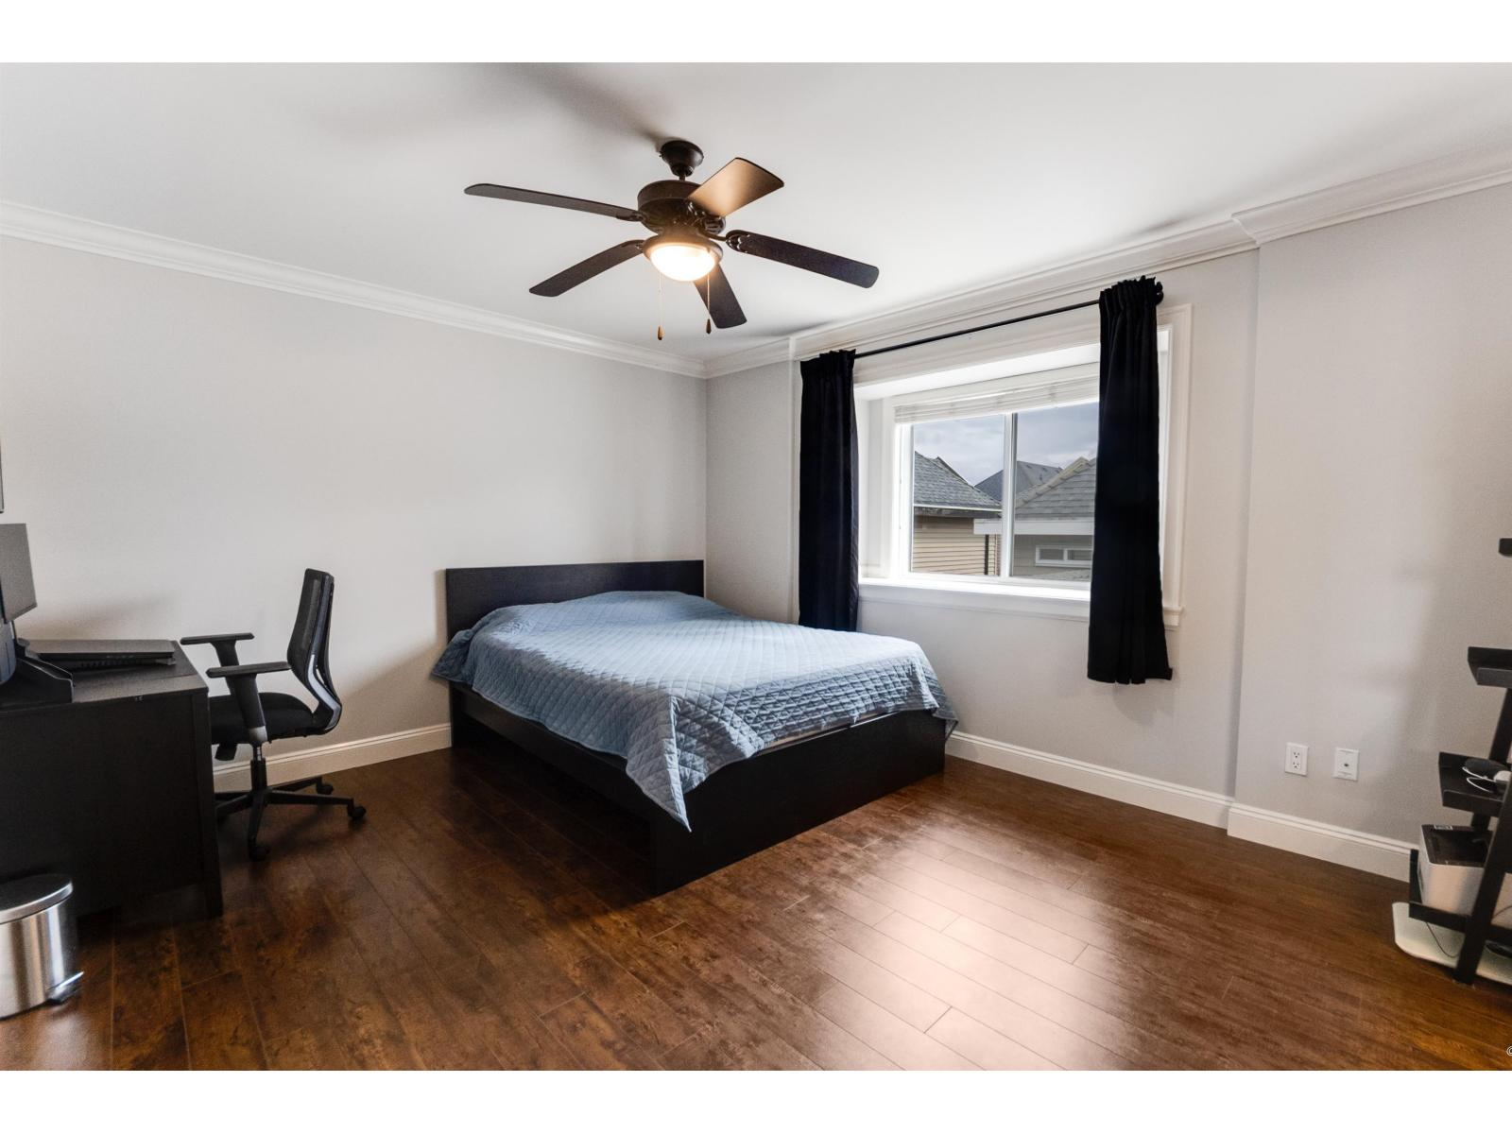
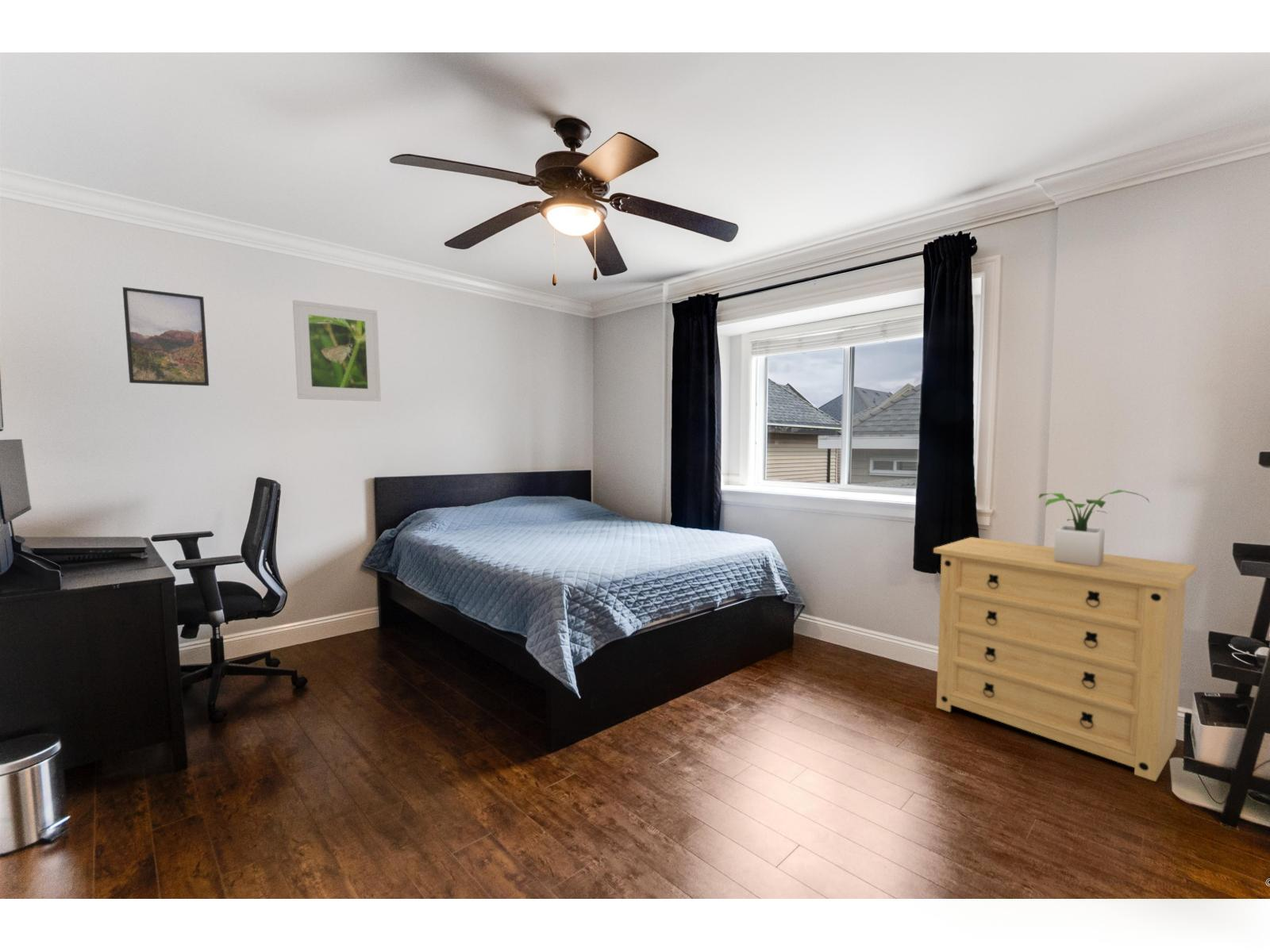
+ dresser [933,536,1198,782]
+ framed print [122,286,210,386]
+ potted plant [1038,489,1150,566]
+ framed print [292,299,382,402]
